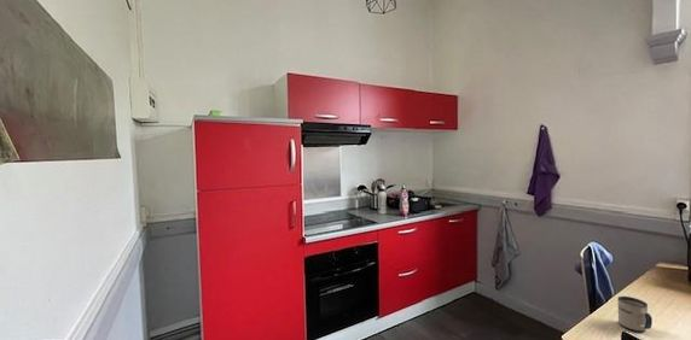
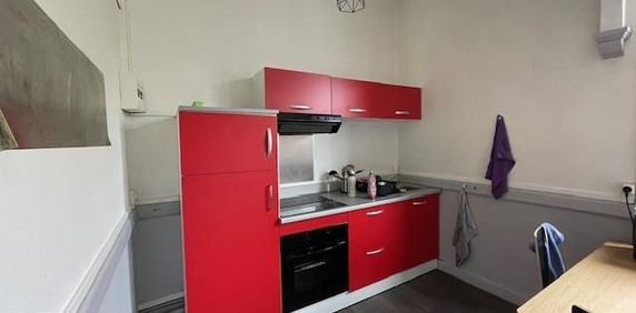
- mug [616,295,654,333]
